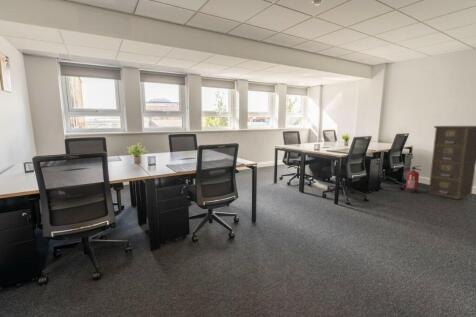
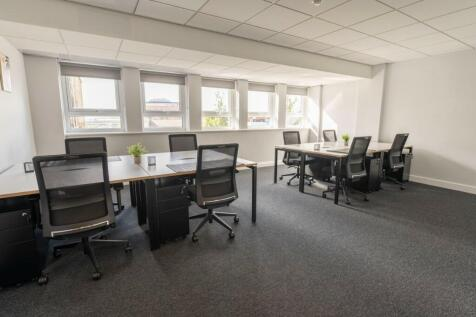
- fire extinguisher [401,165,422,194]
- filing cabinet [428,125,476,200]
